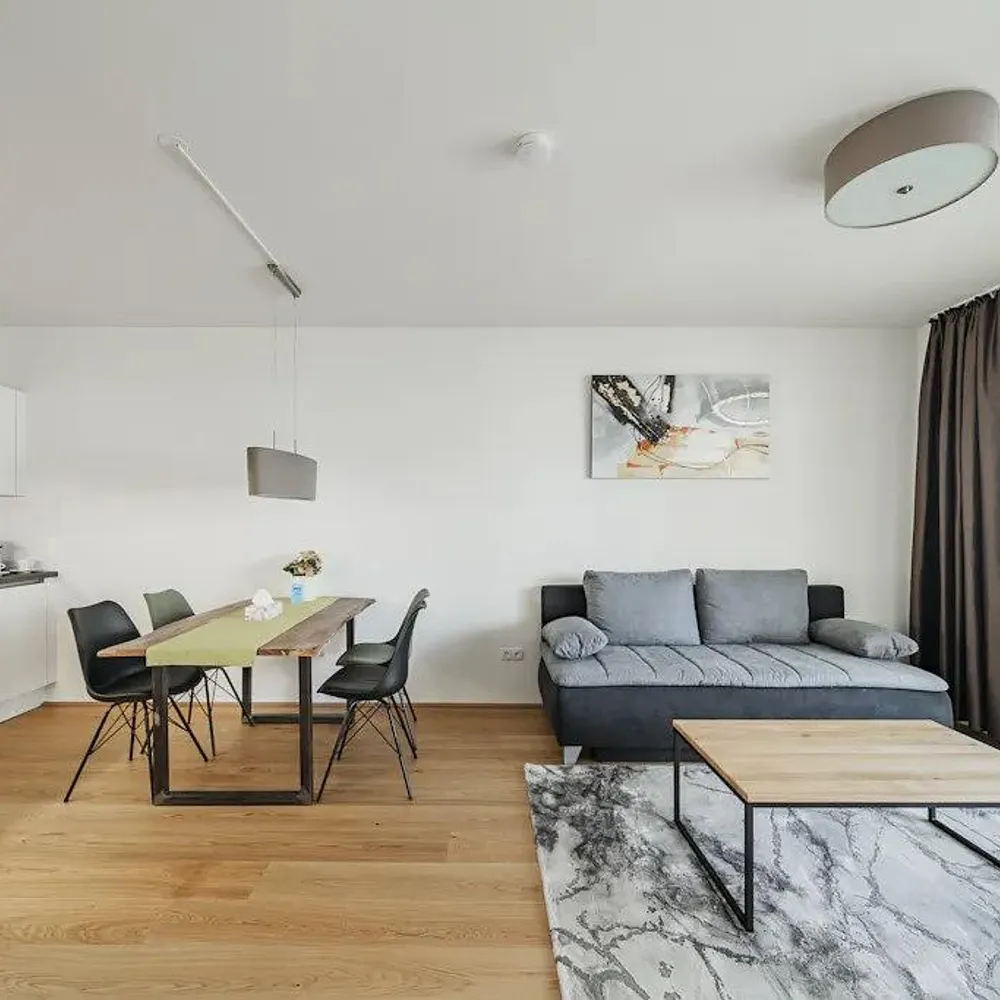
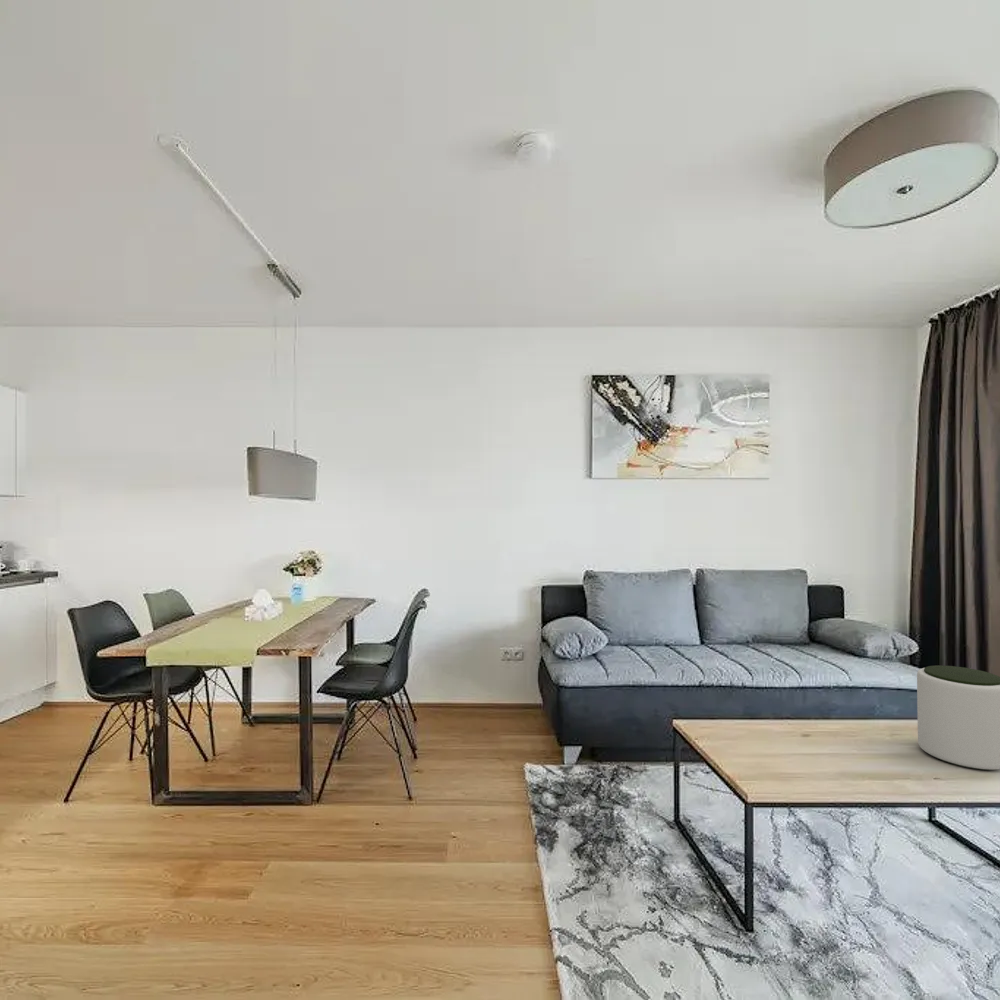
+ plant pot [916,665,1000,771]
